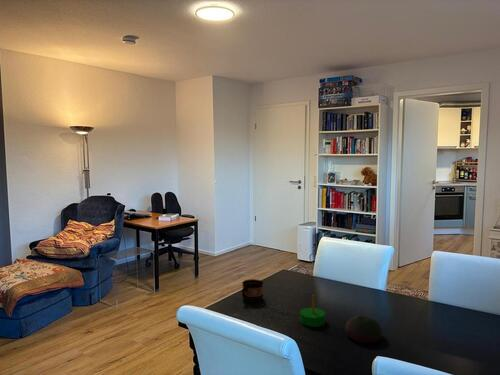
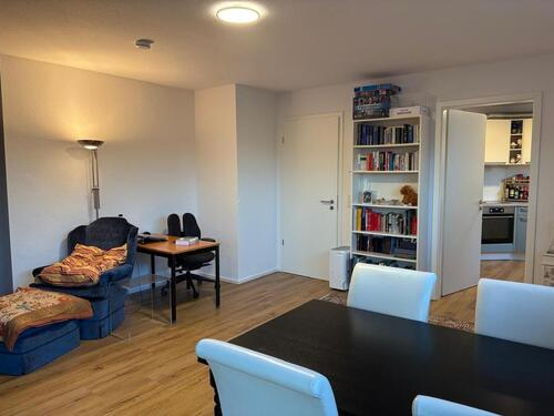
- candle [299,293,326,328]
- cup [241,278,264,303]
- bowl [345,315,383,344]
